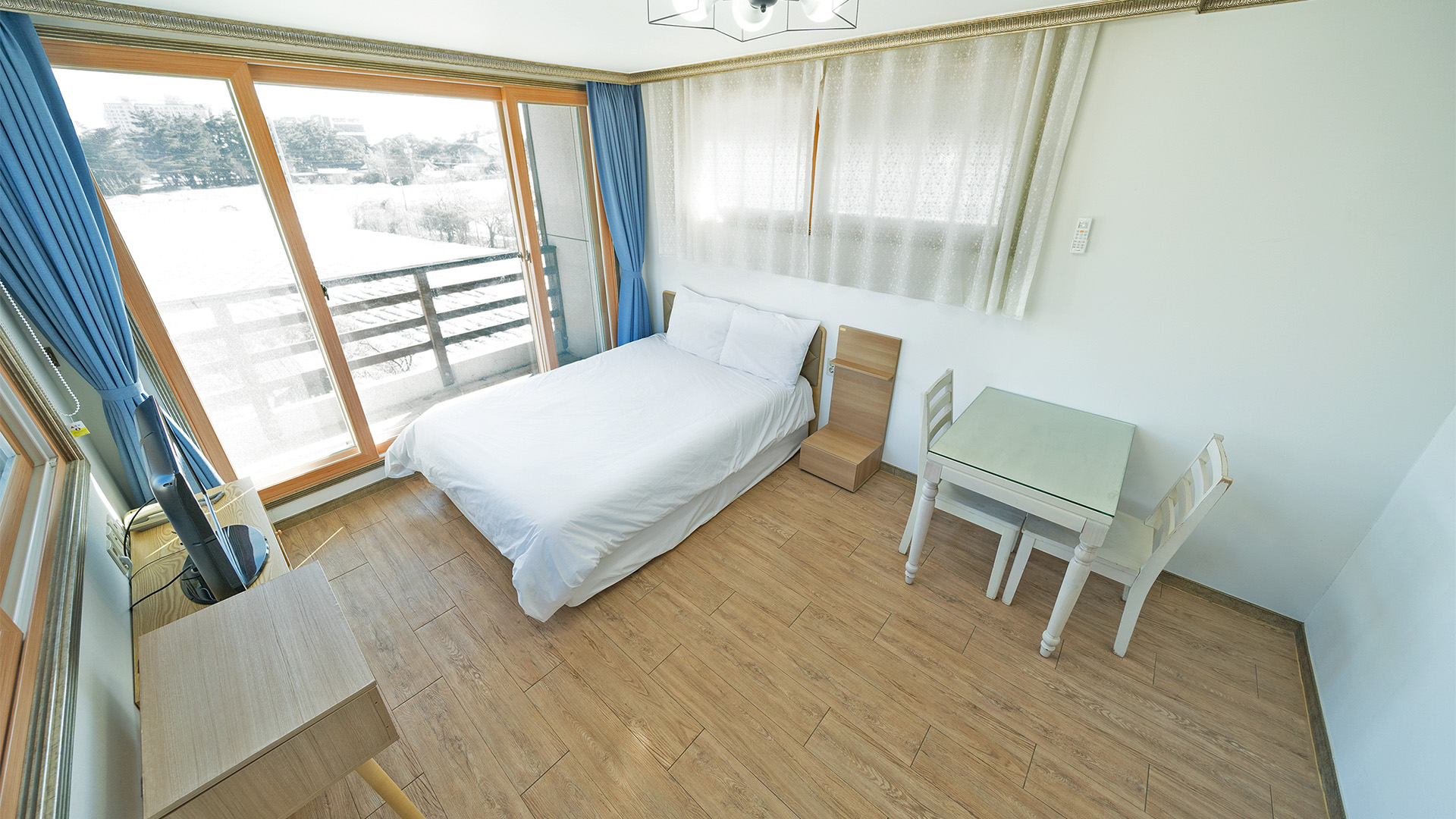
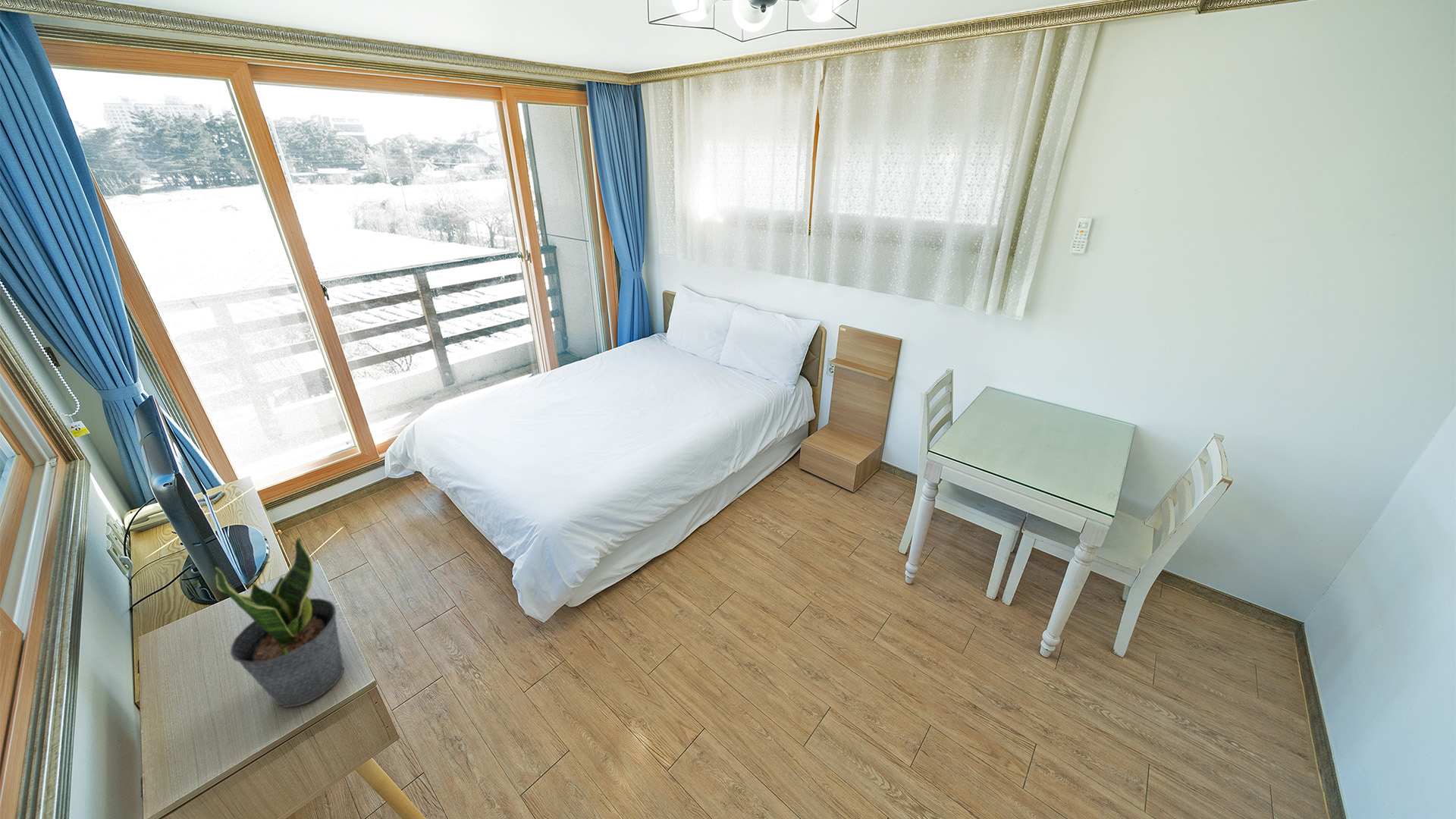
+ potted plant [215,535,345,708]
